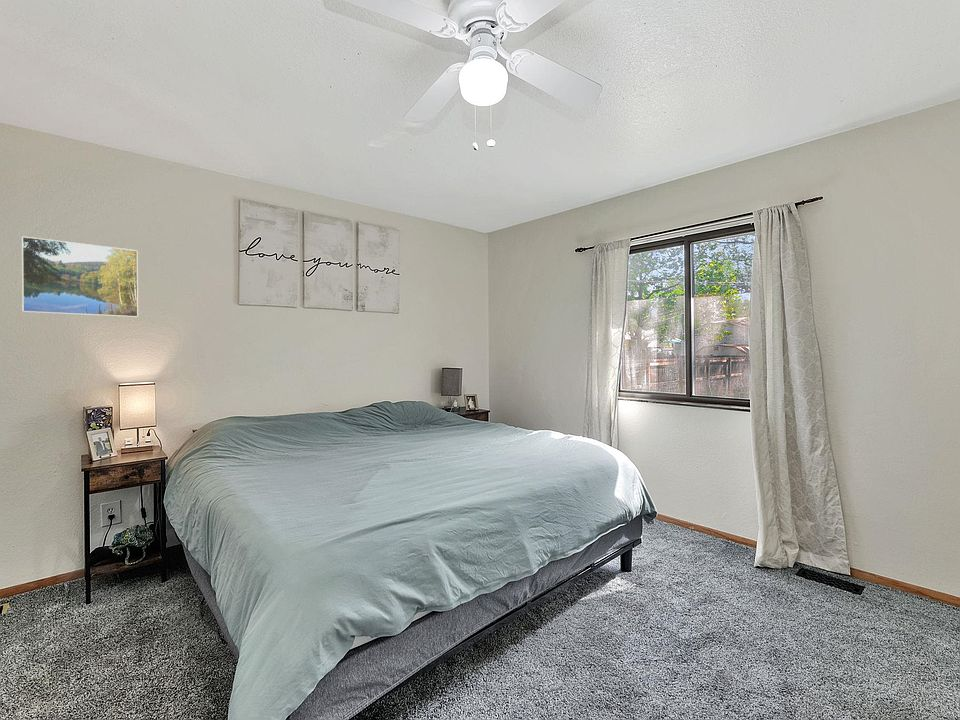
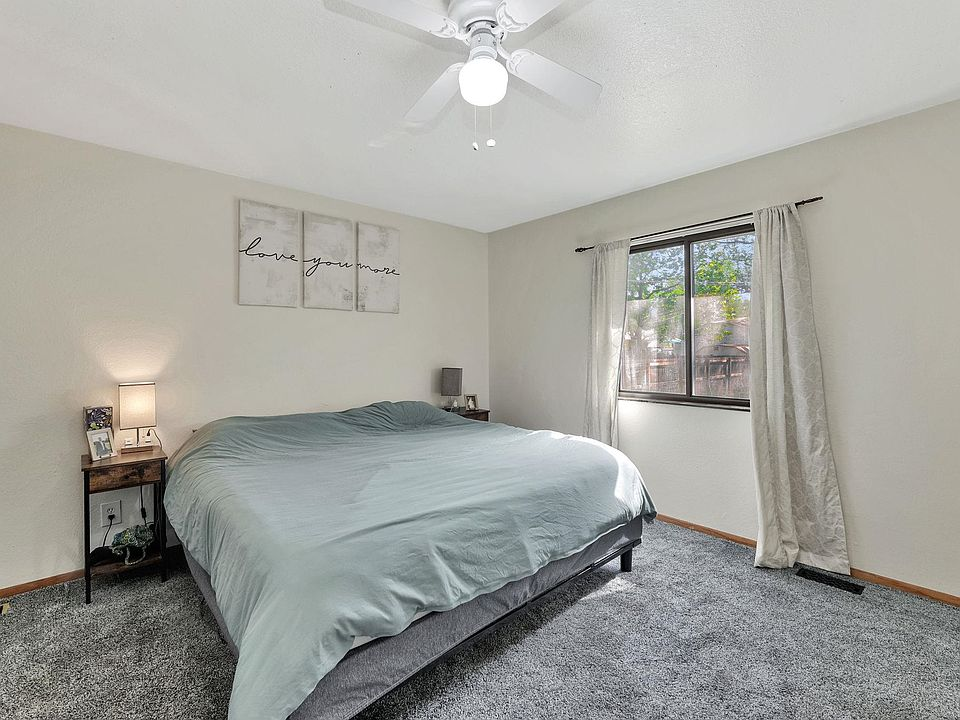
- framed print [21,235,139,318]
